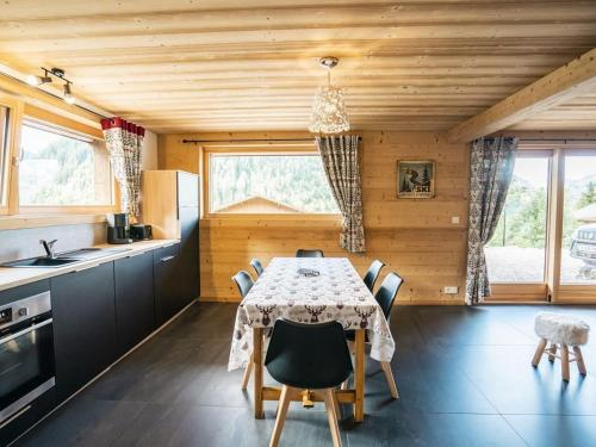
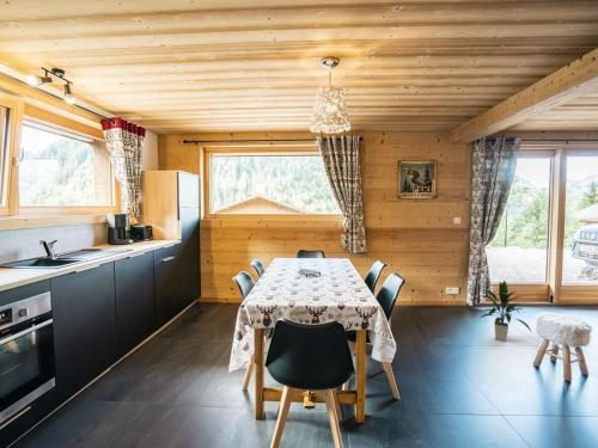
+ indoor plant [480,280,532,343]
